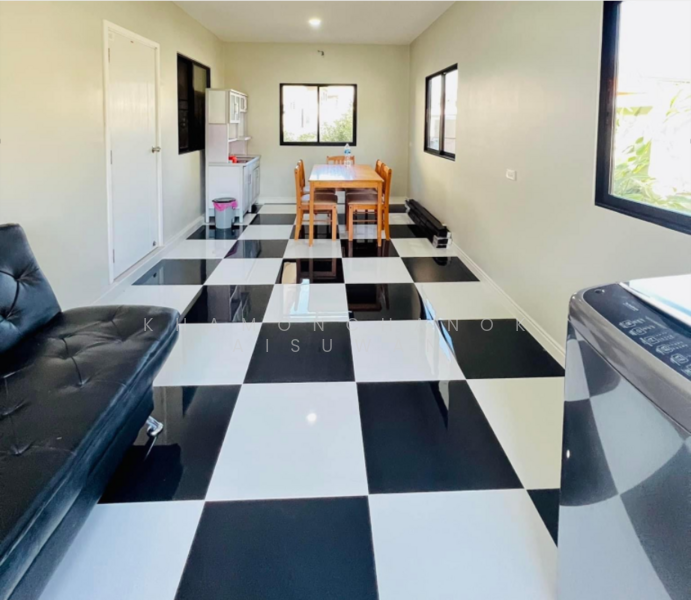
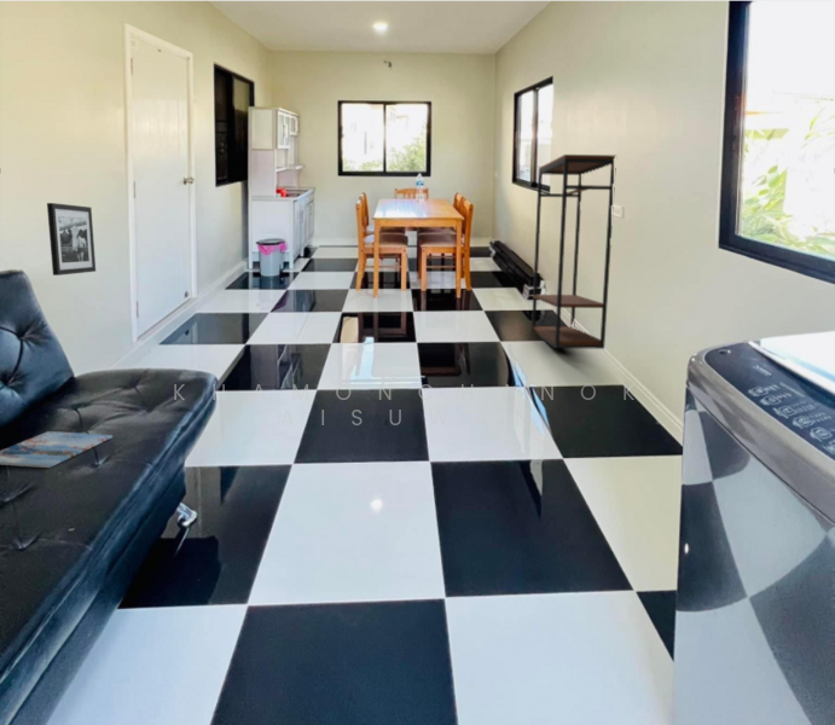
+ shelving unit [530,153,616,350]
+ magazine [0,430,114,469]
+ picture frame [46,202,97,277]
